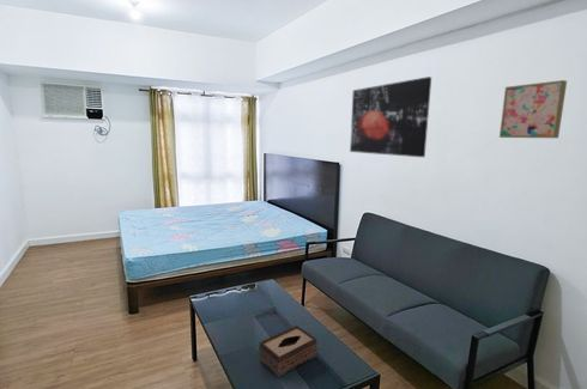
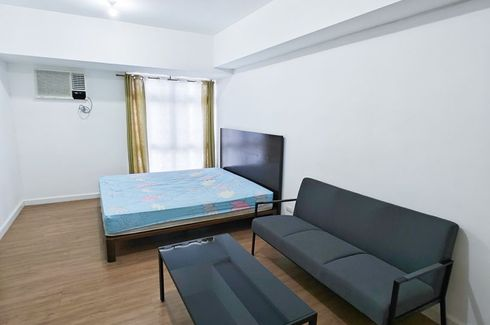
- wall art [349,75,432,158]
- tissue box [258,324,319,378]
- wall art [498,79,568,139]
